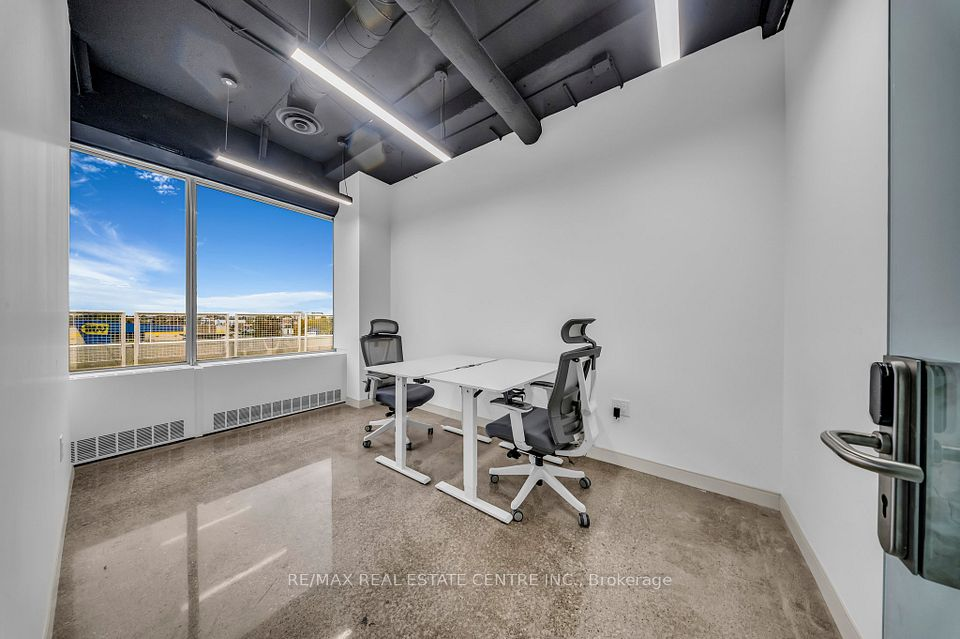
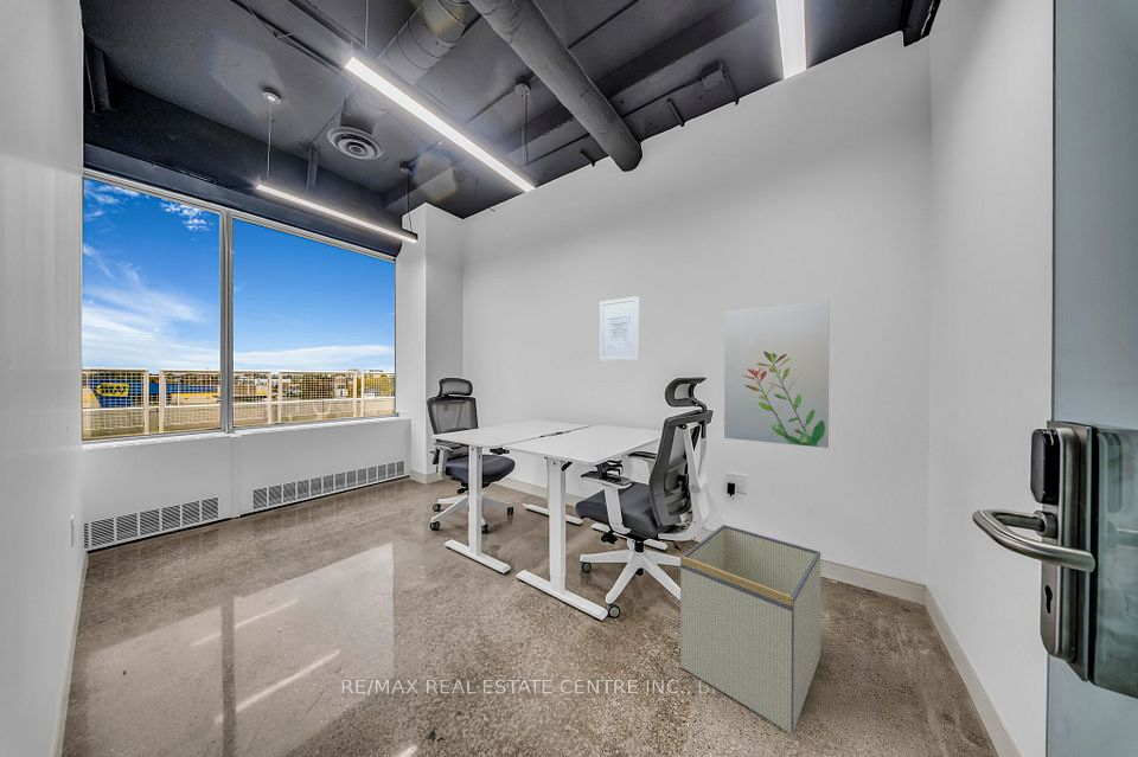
+ wall art [599,295,640,361]
+ wall art [723,300,831,449]
+ storage bin [679,524,821,733]
